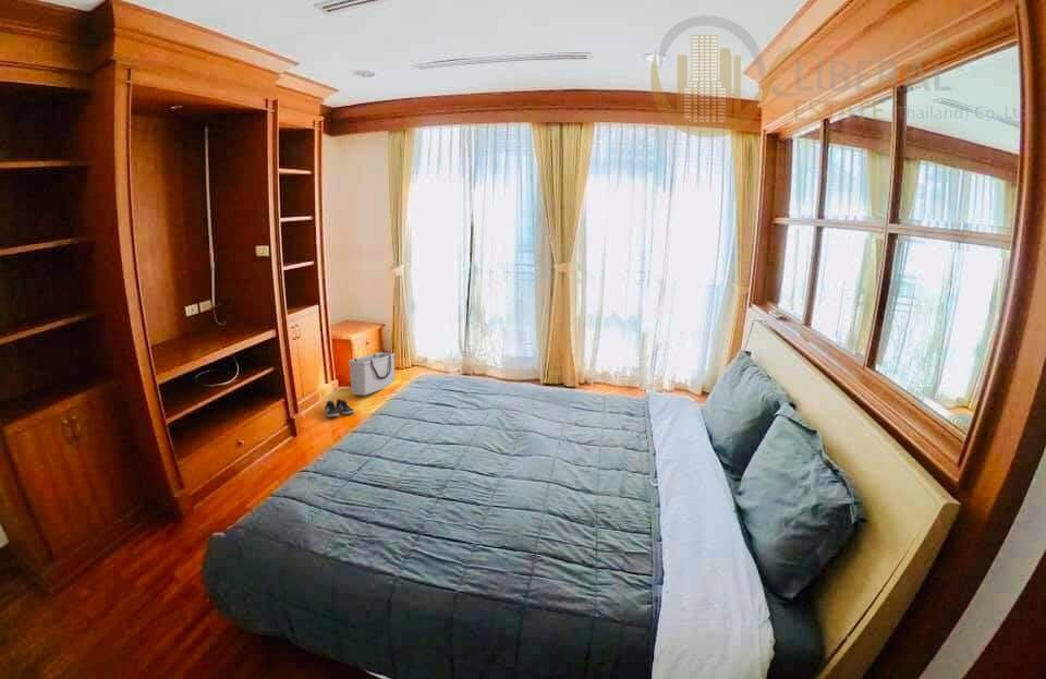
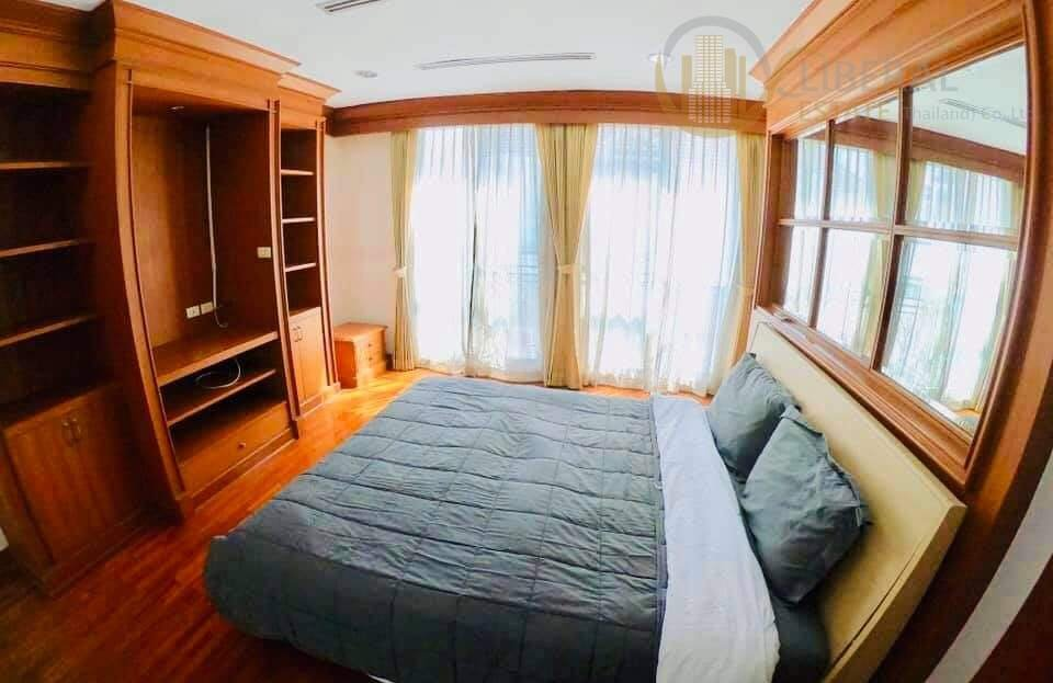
- shoe [324,398,355,419]
- storage bin [348,351,397,397]
